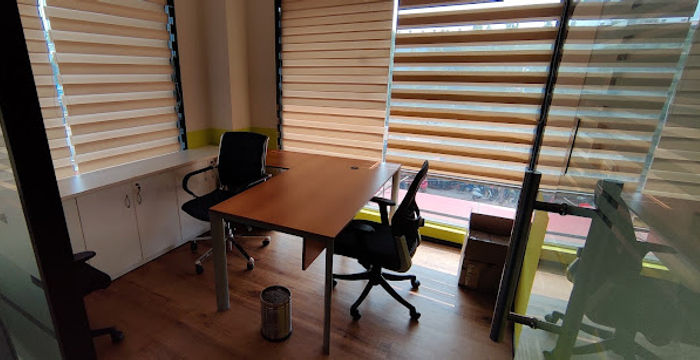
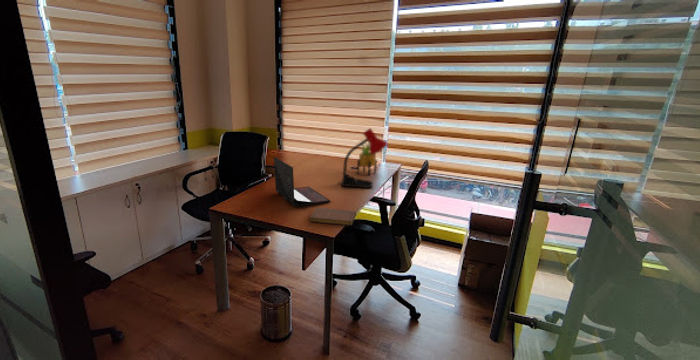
+ laptop [273,156,331,208]
+ desk lamp [340,127,389,189]
+ potted plant [356,140,378,177]
+ notebook [309,207,357,226]
